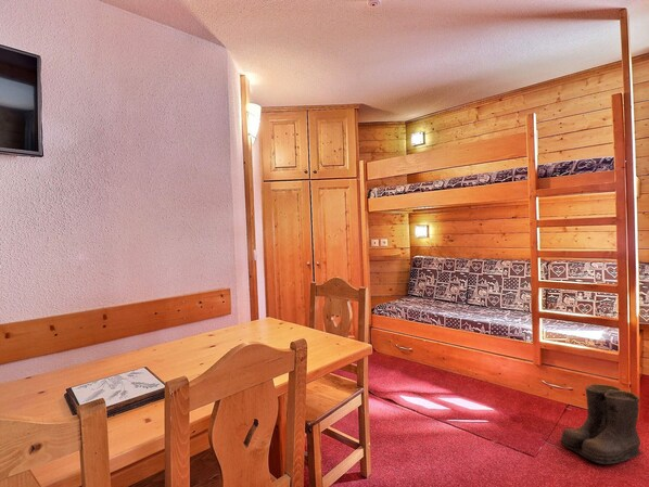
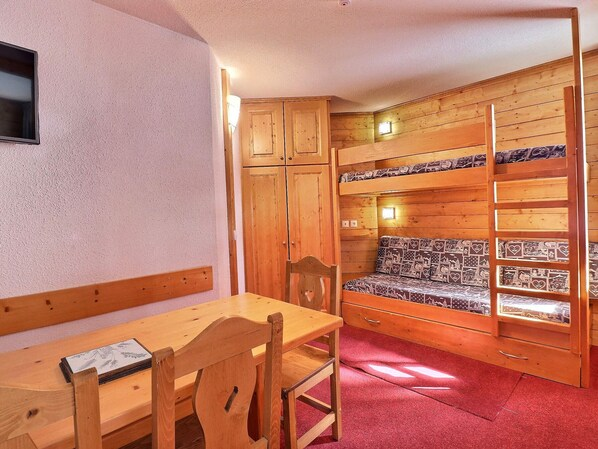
- boots [559,383,644,465]
